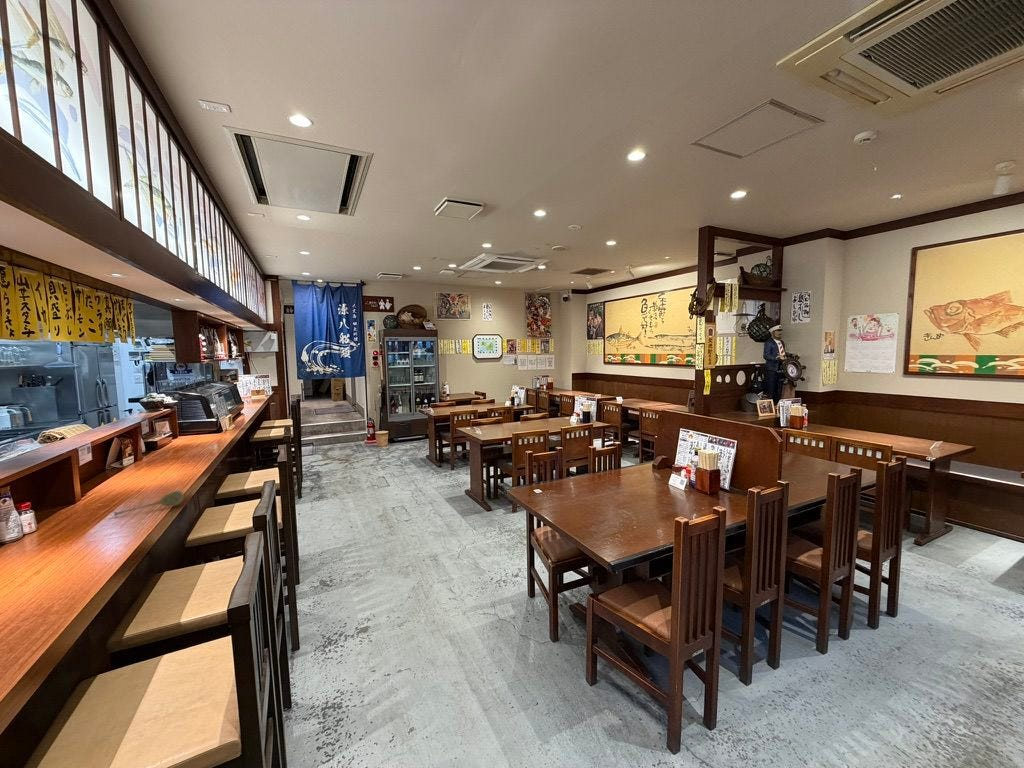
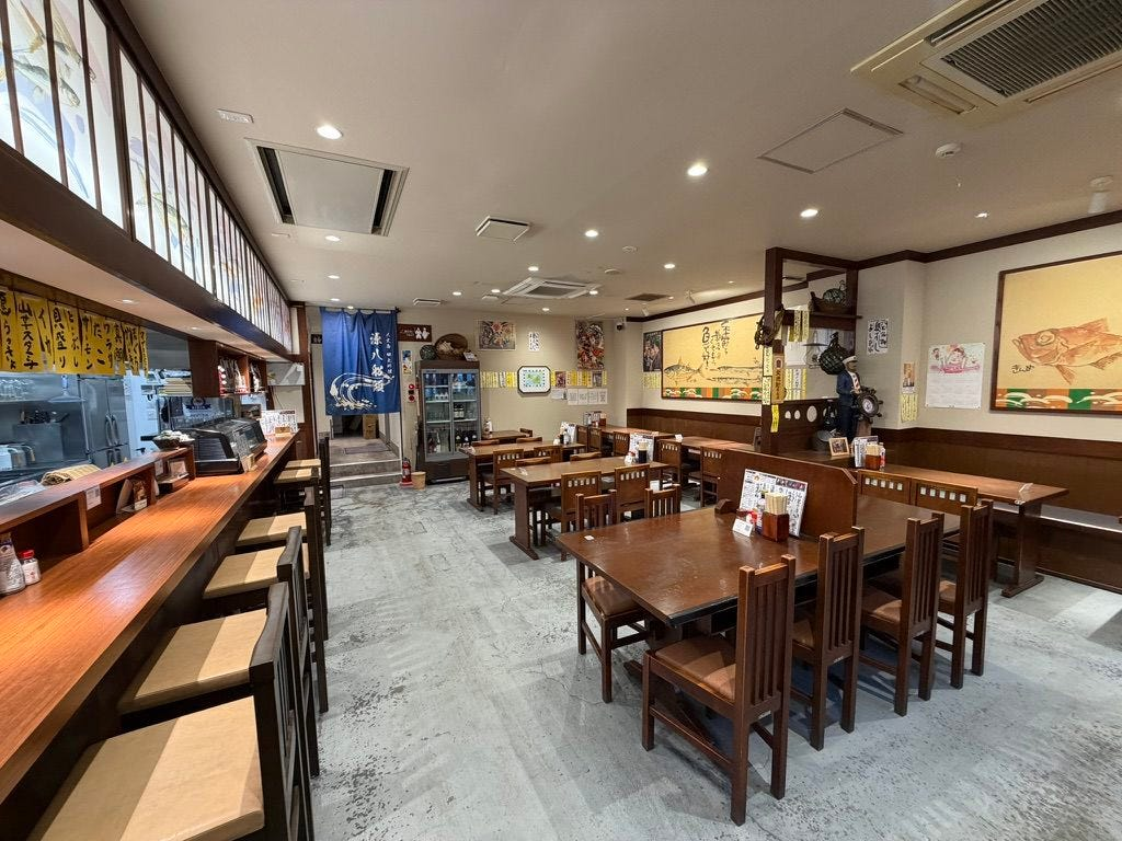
- soupspoon [113,490,184,517]
